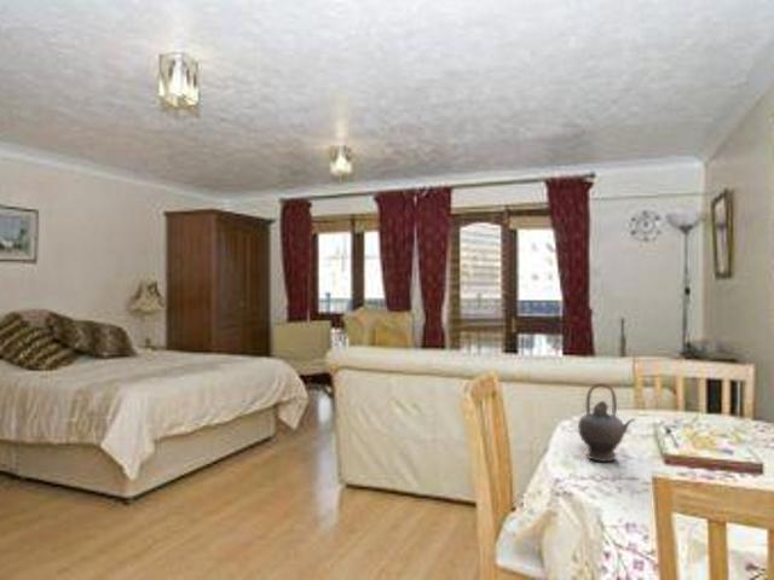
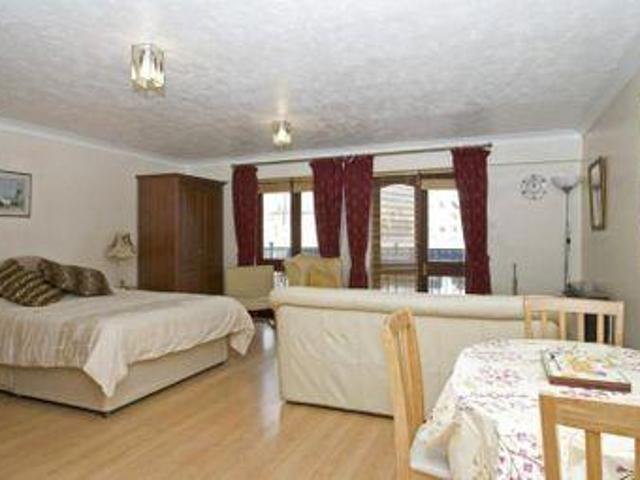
- teapot [577,382,636,463]
